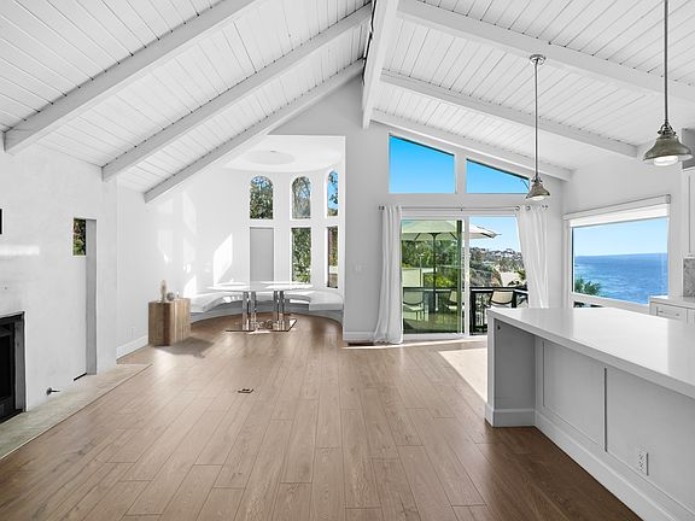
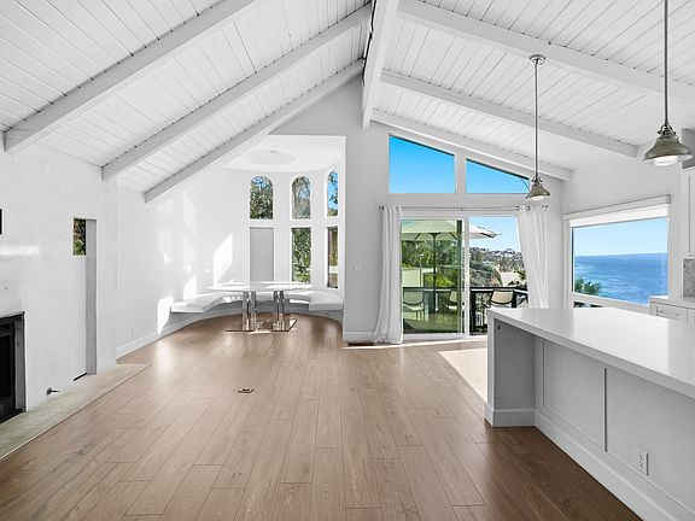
- cabinet [147,279,192,346]
